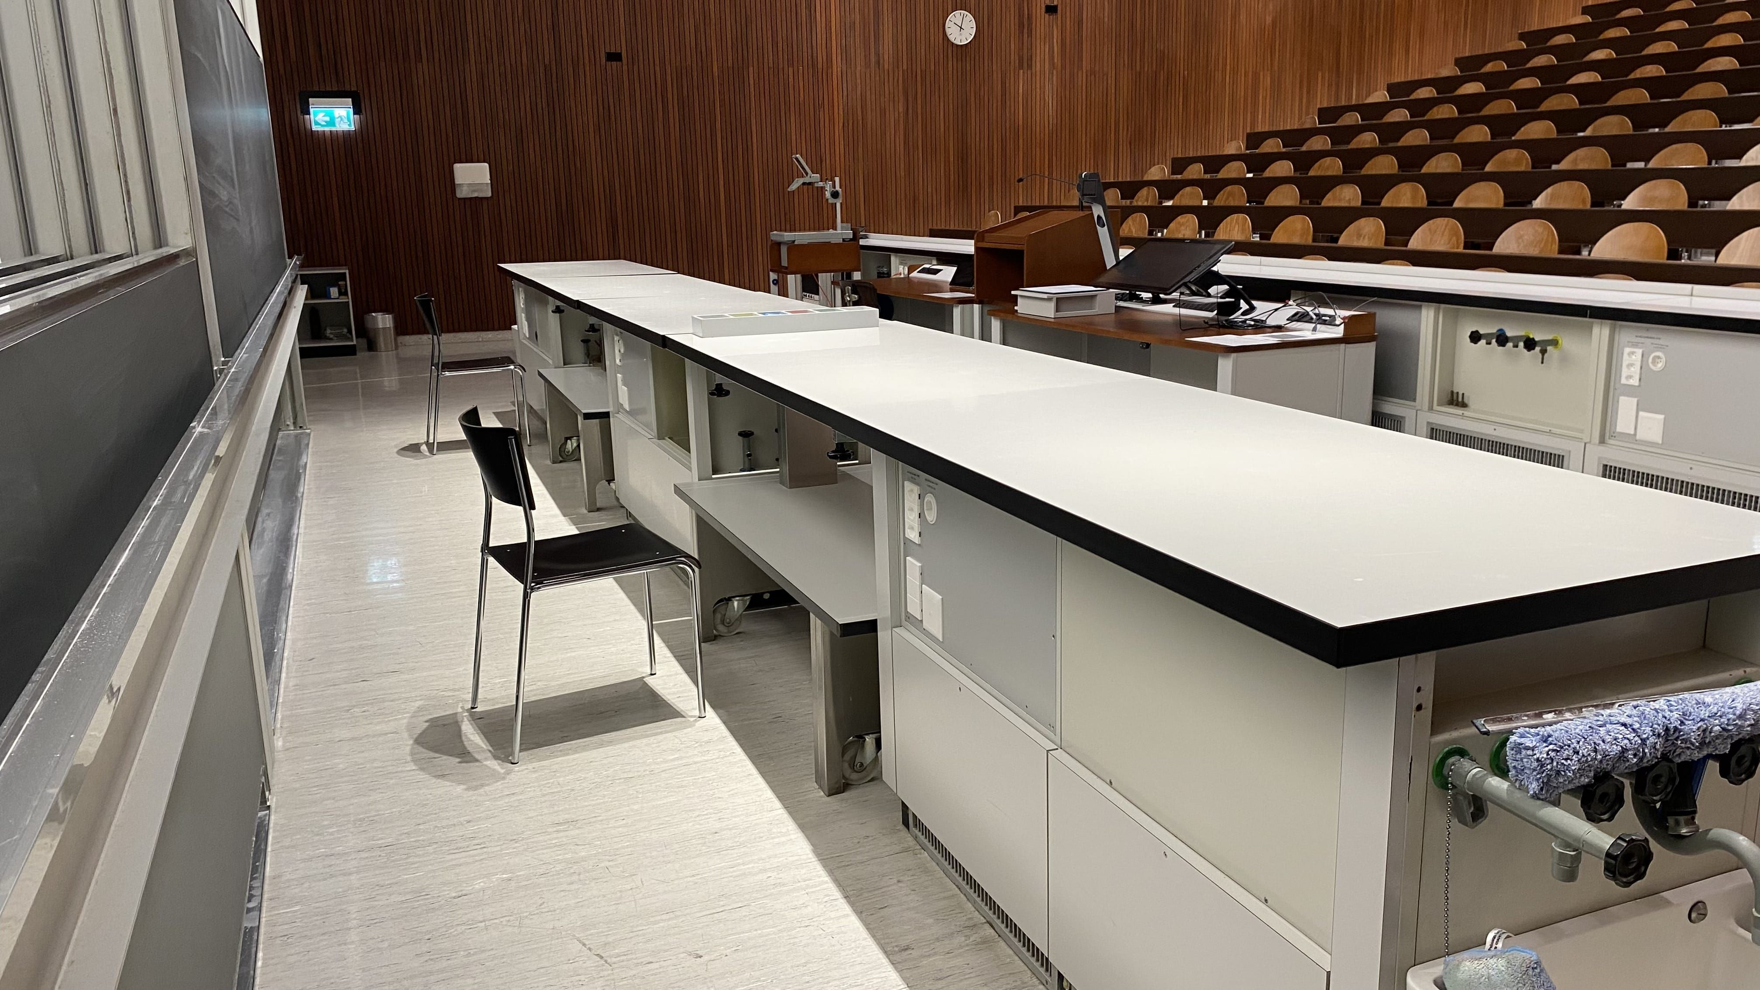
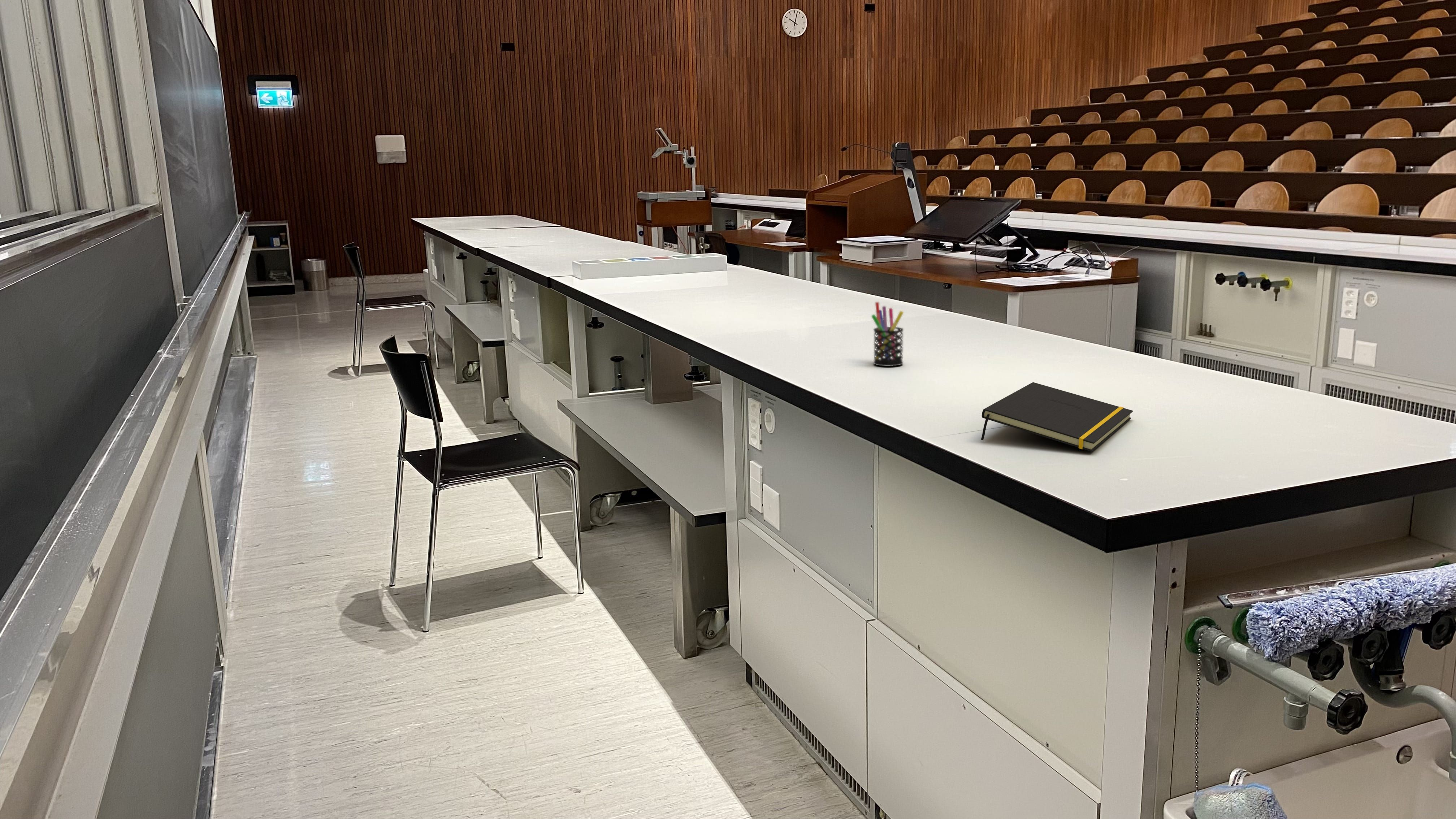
+ pen holder [871,302,904,367]
+ notepad [980,382,1133,452]
